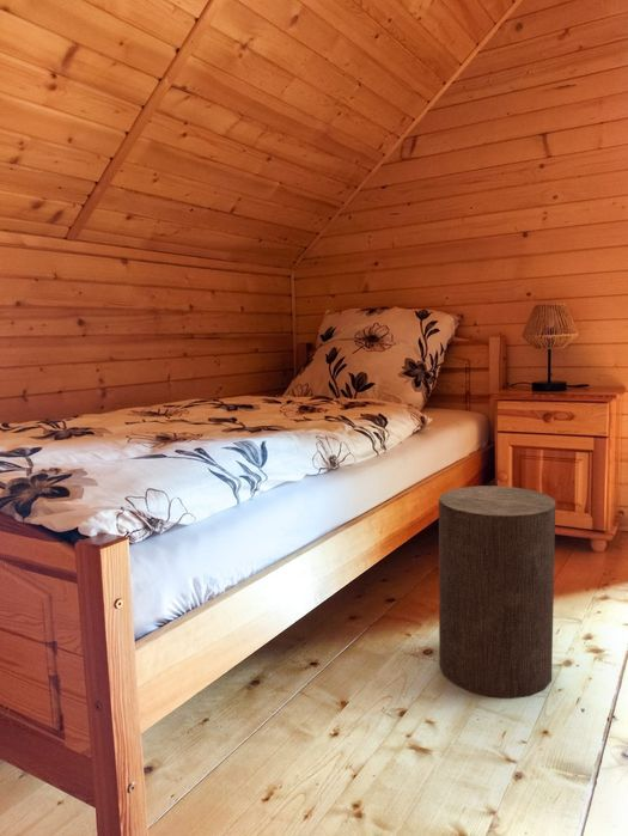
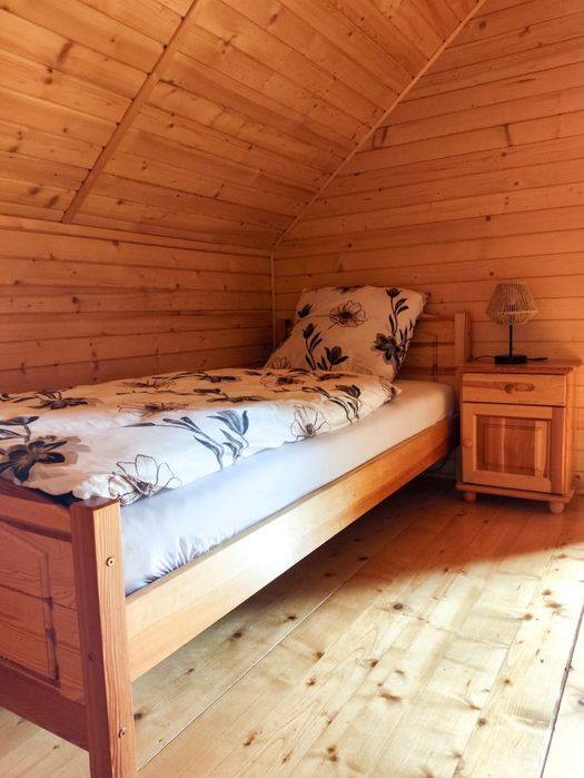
- stool [438,484,556,700]
